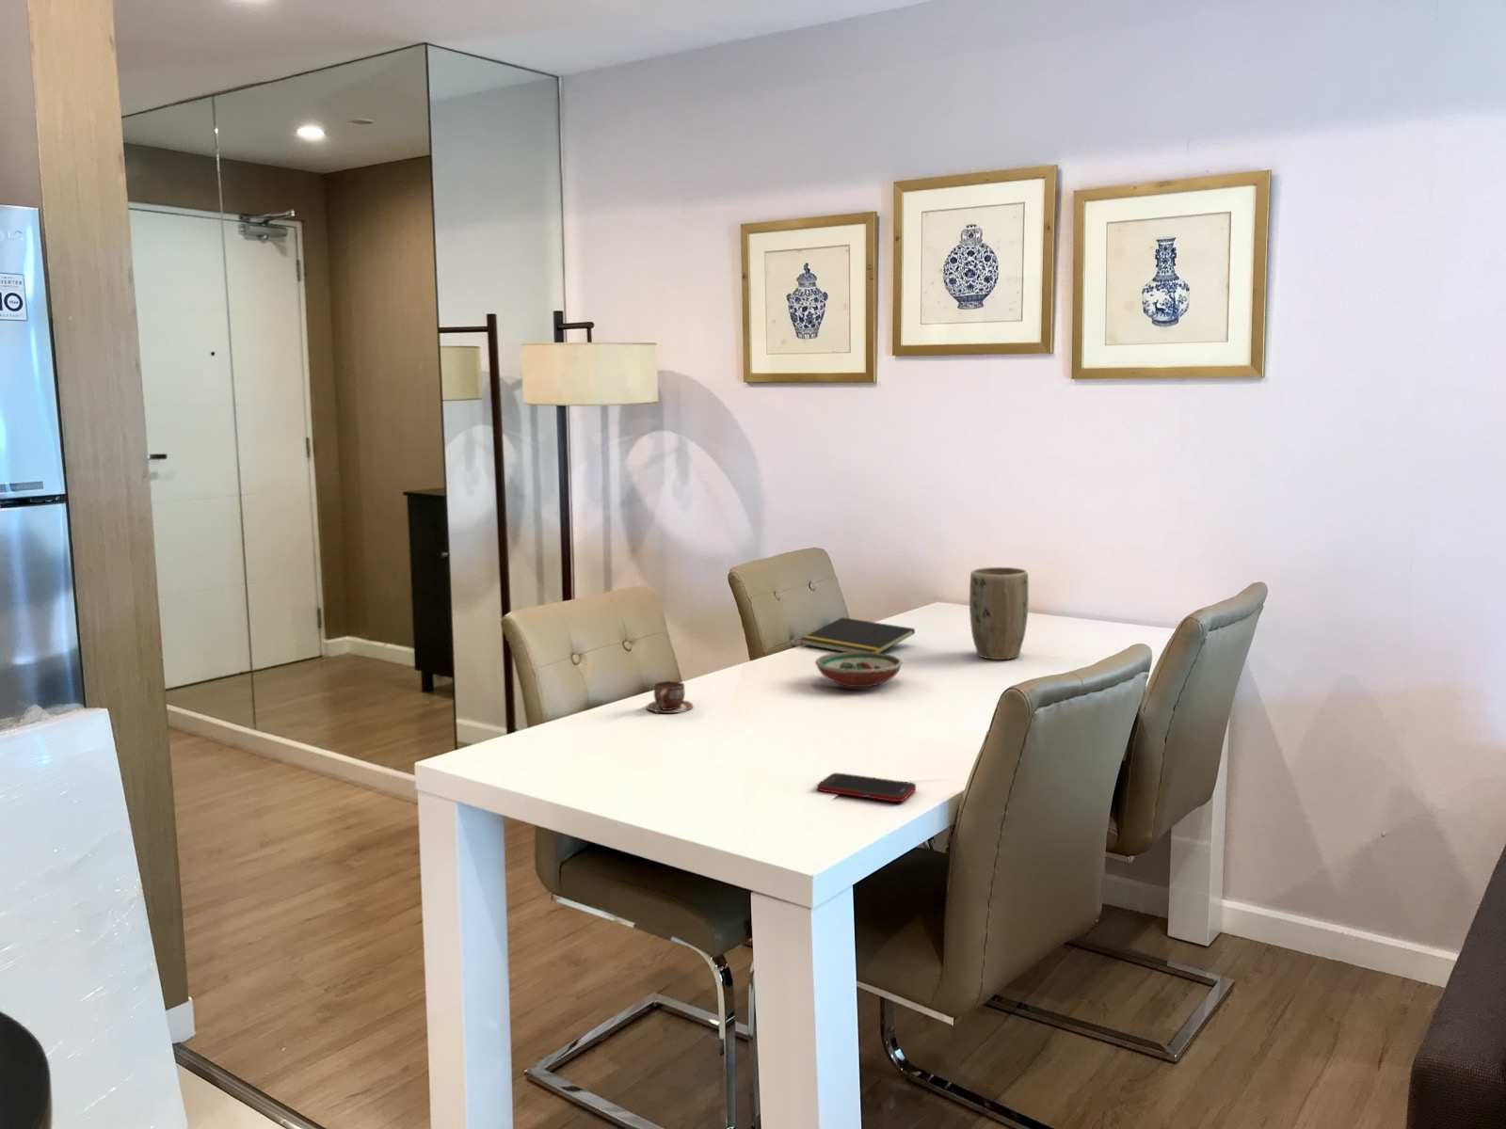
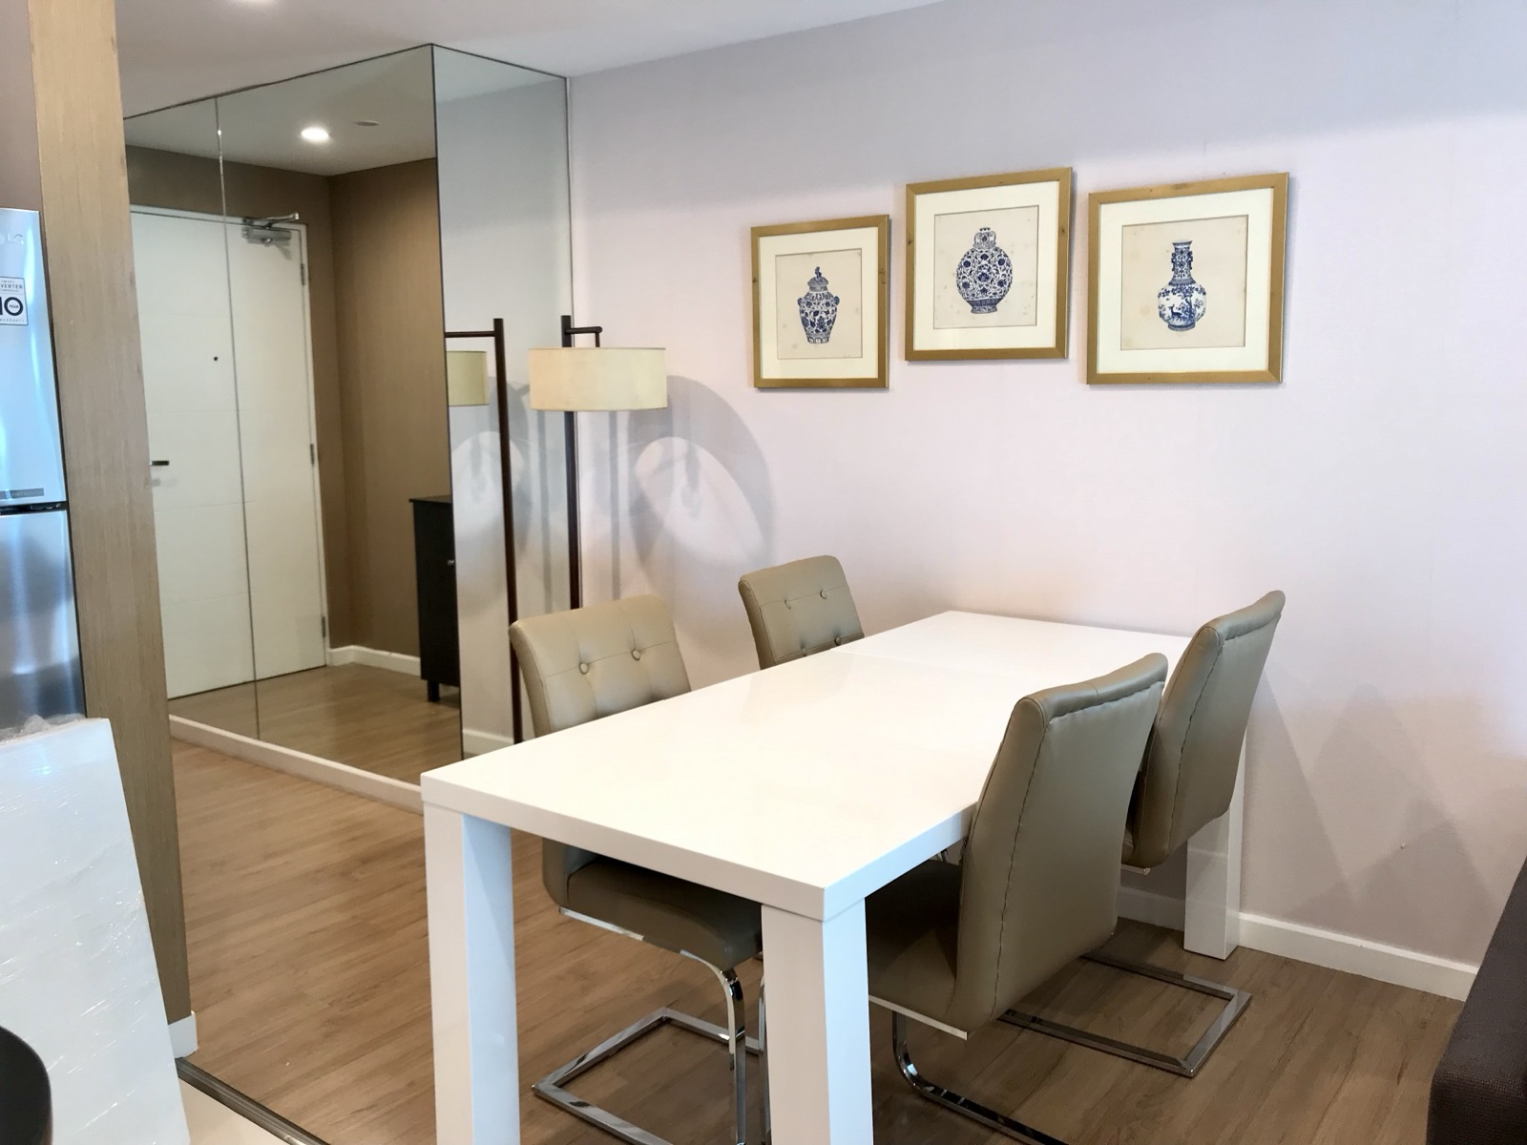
- cup [646,681,694,715]
- plant pot [969,567,1029,661]
- notepad [799,617,915,653]
- decorative bowl [815,652,904,688]
- cell phone [816,772,917,803]
